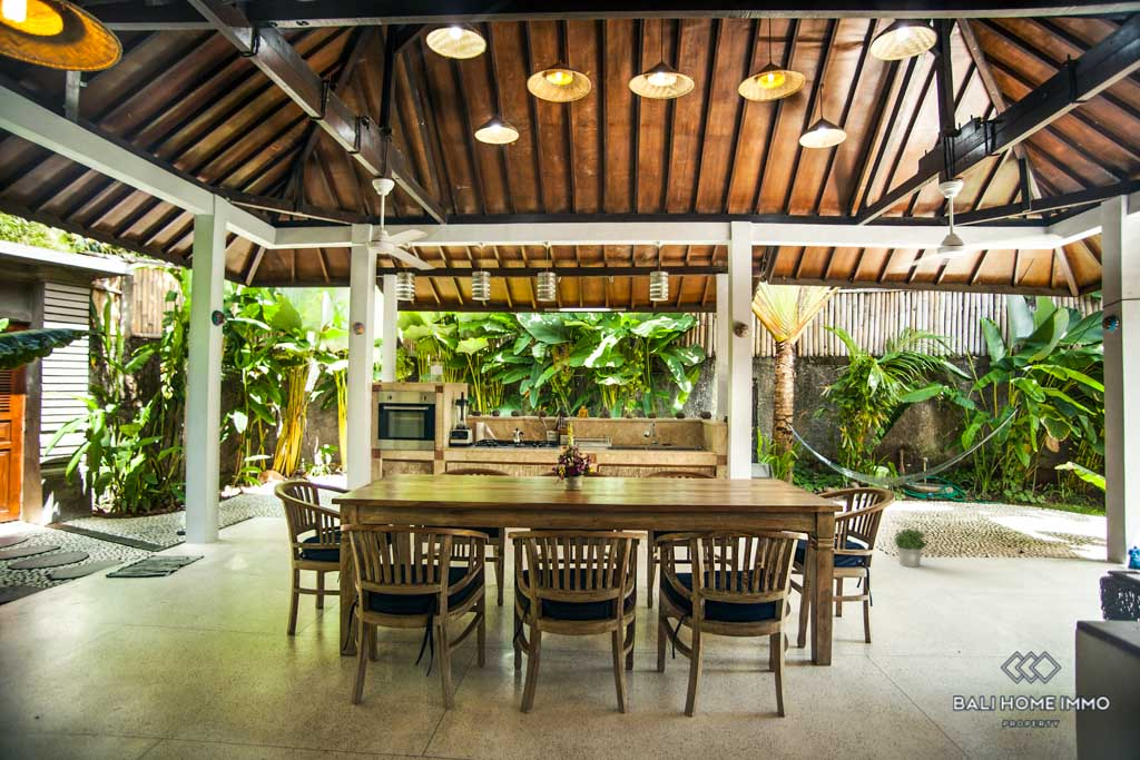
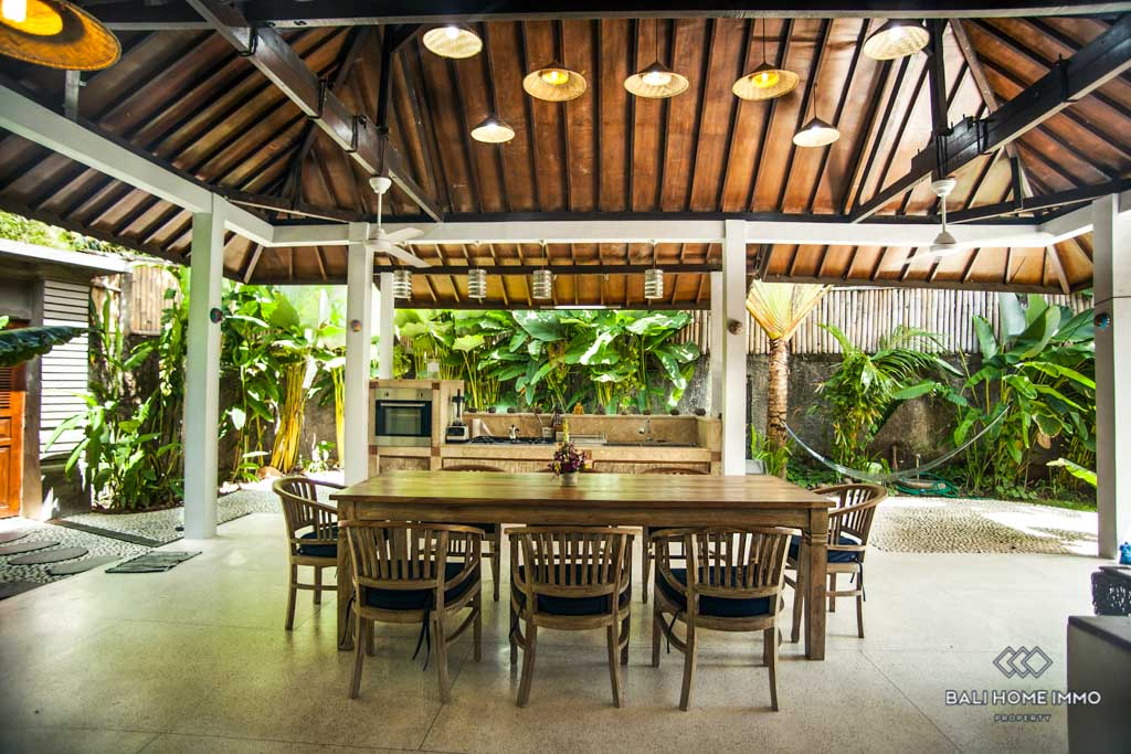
- potted plant [893,526,930,569]
